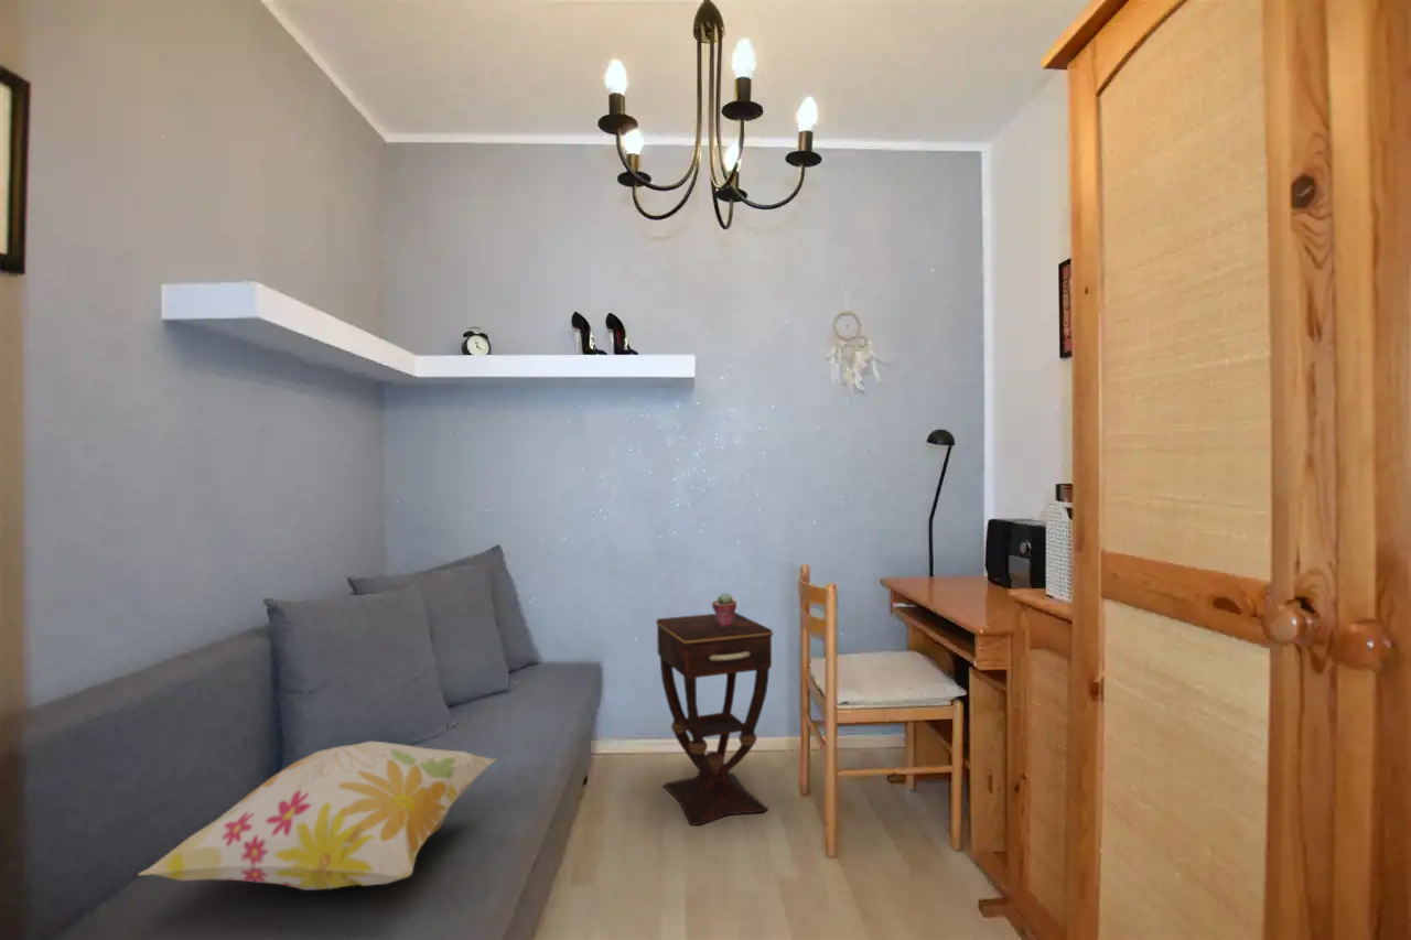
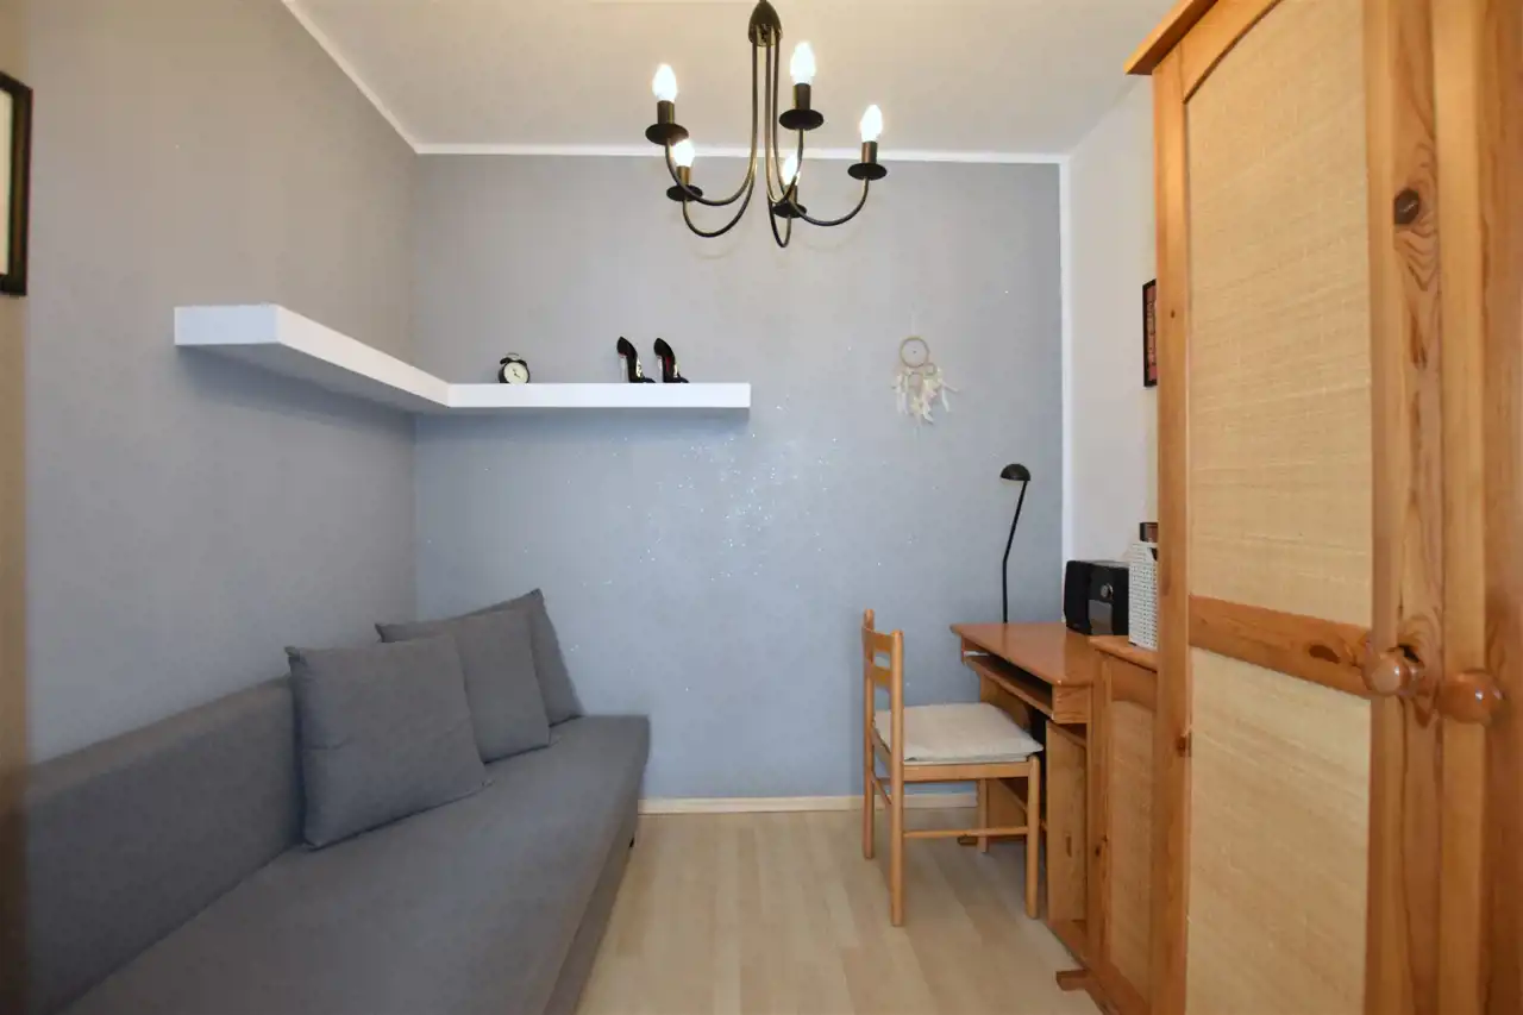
- side table [655,612,774,826]
- potted succulent [711,592,737,626]
- decorative pillow [137,741,497,890]
